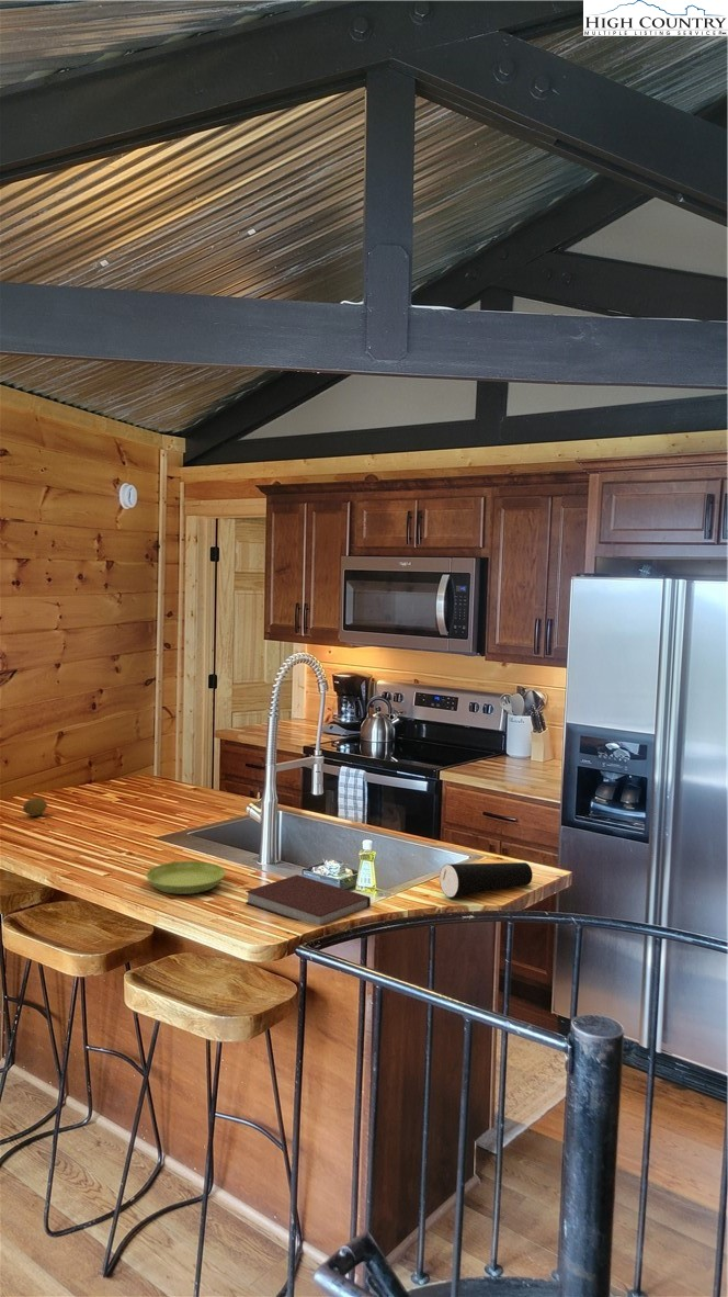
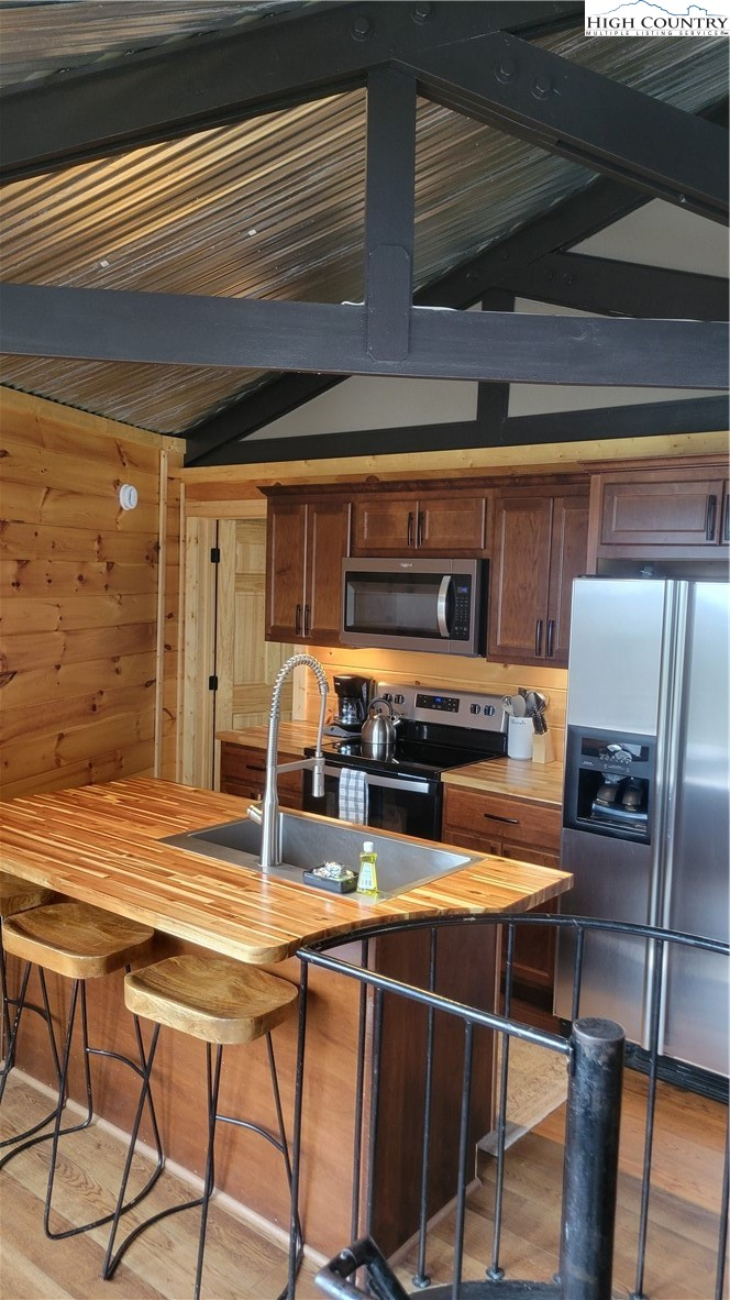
- notebook [244,873,372,926]
- fruit [22,797,48,817]
- speaker [439,861,534,899]
- saucer [145,860,227,895]
